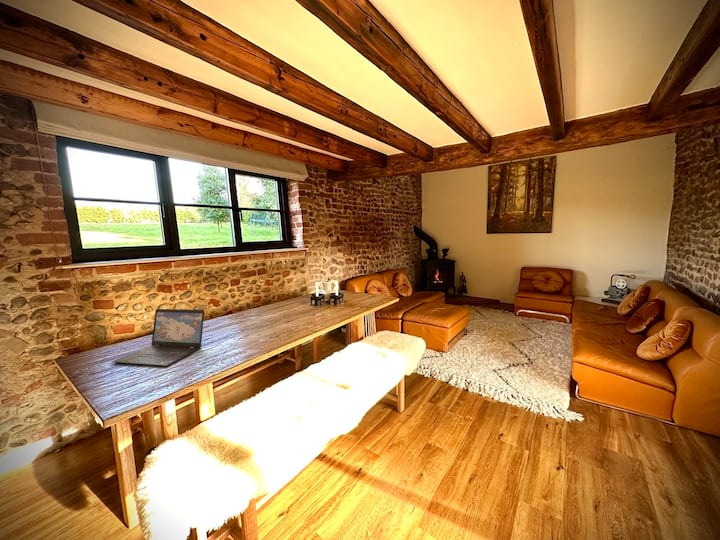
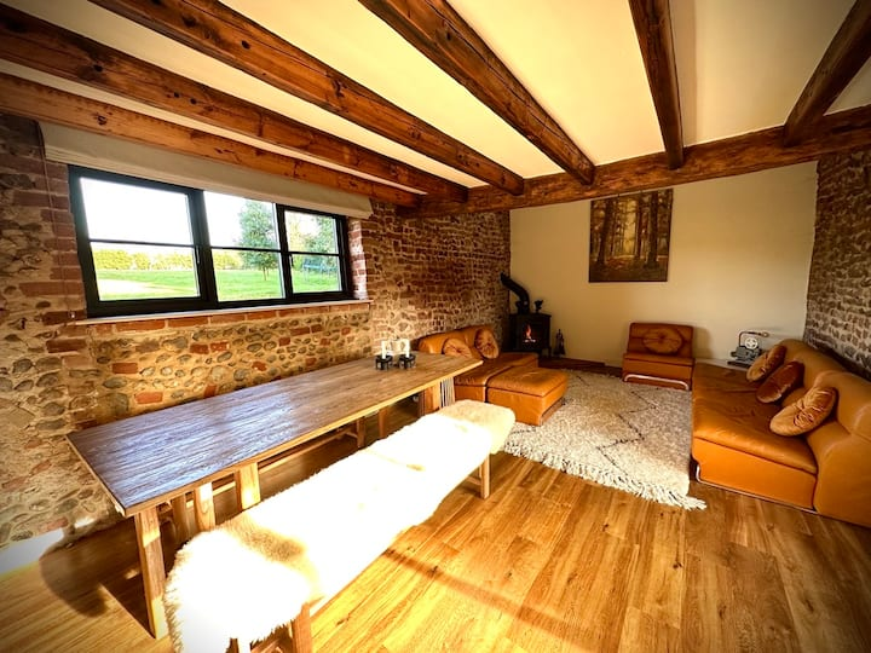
- laptop [111,308,205,367]
